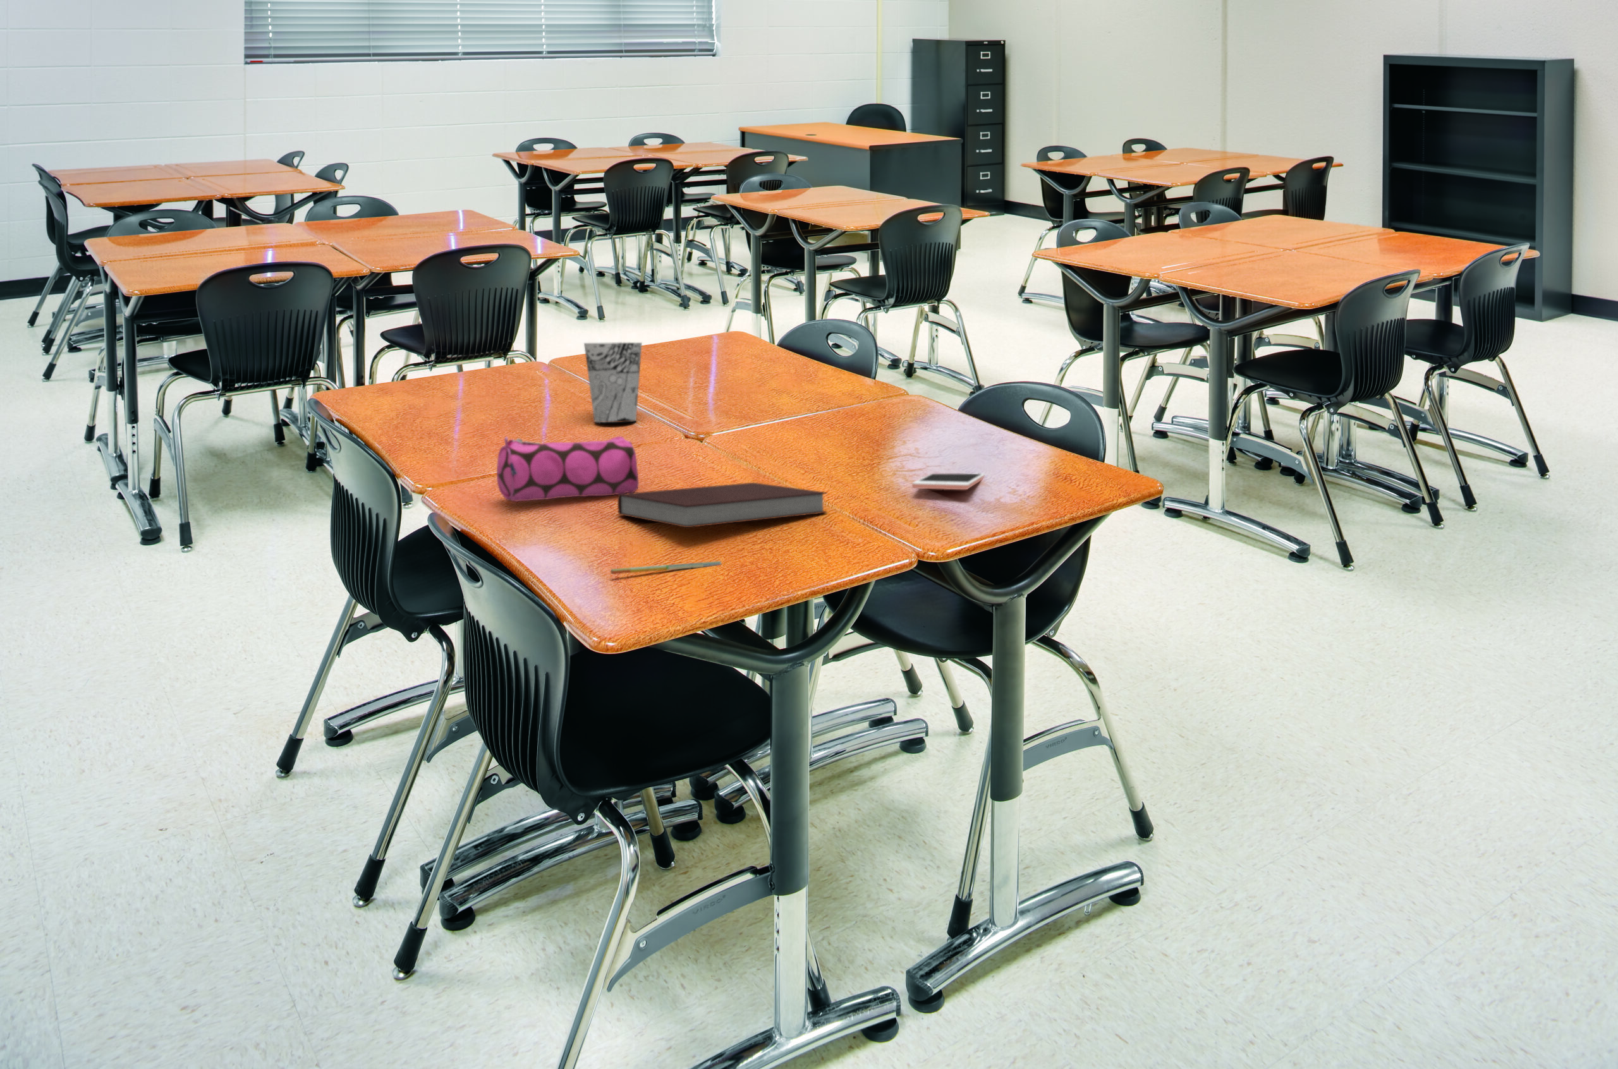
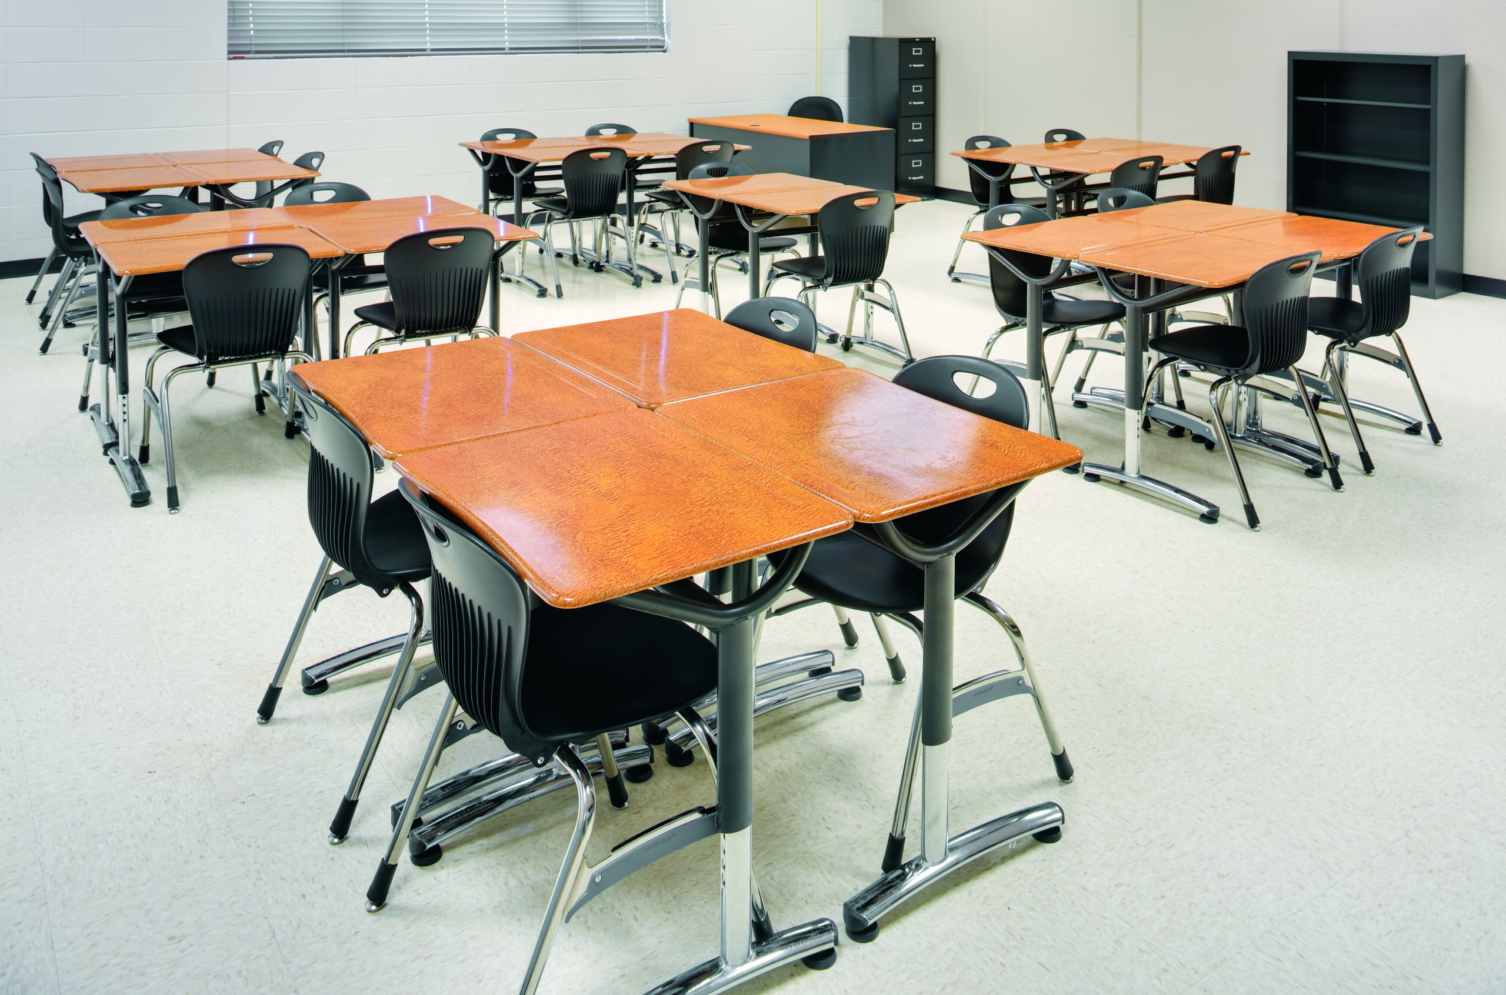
- cup [583,341,643,424]
- notebook [617,482,828,529]
- pen [610,561,722,575]
- cell phone [912,472,986,490]
- pencil case [496,435,640,502]
